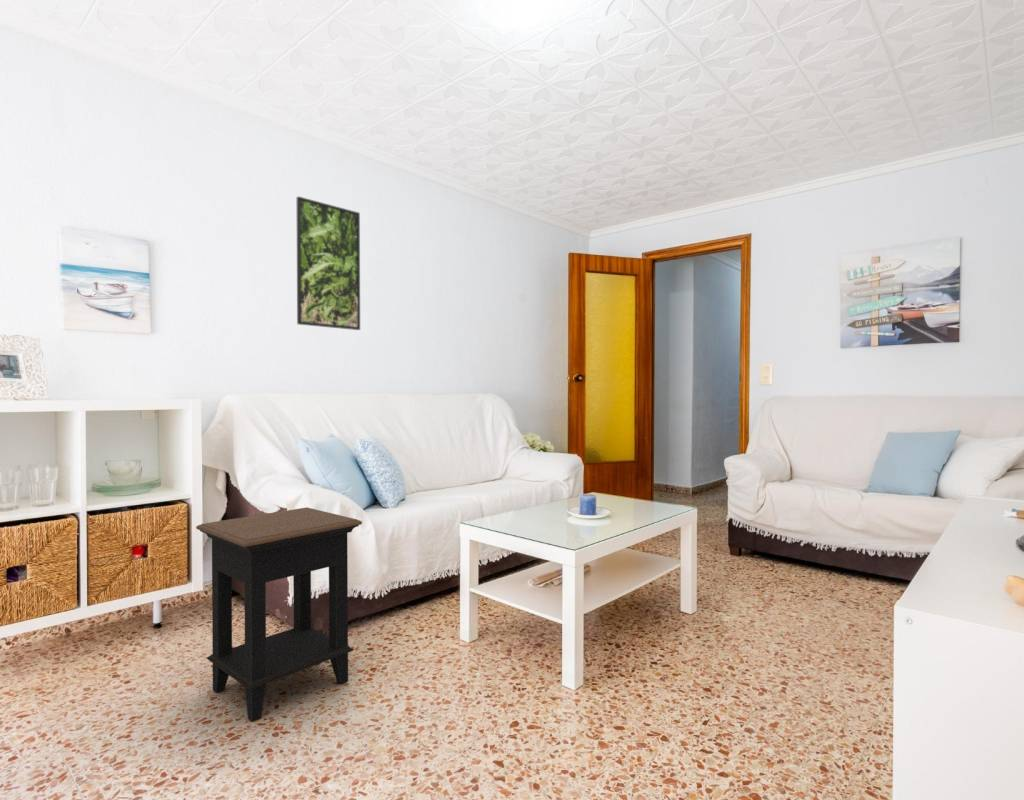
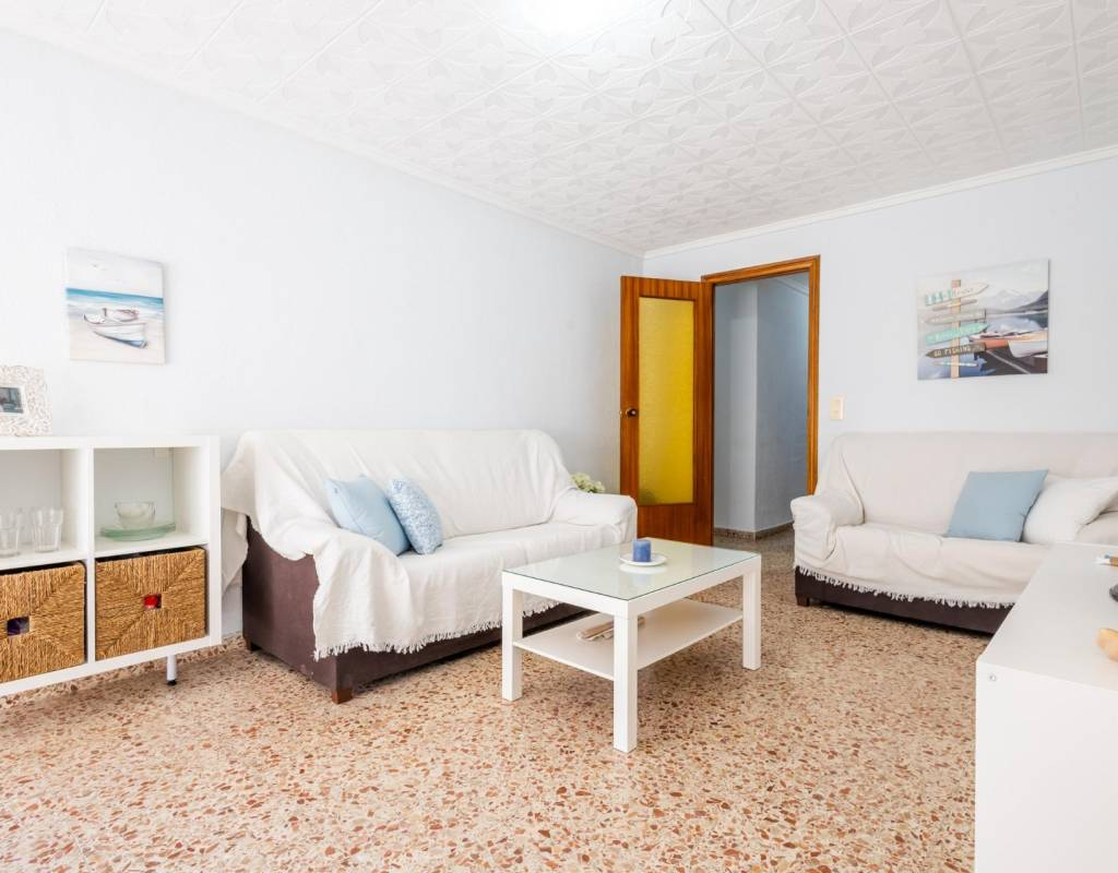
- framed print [296,195,361,331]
- side table [195,506,363,723]
